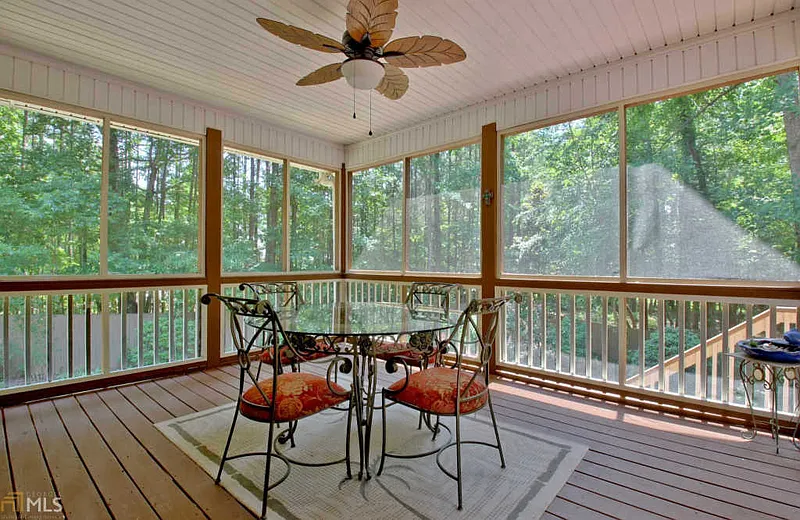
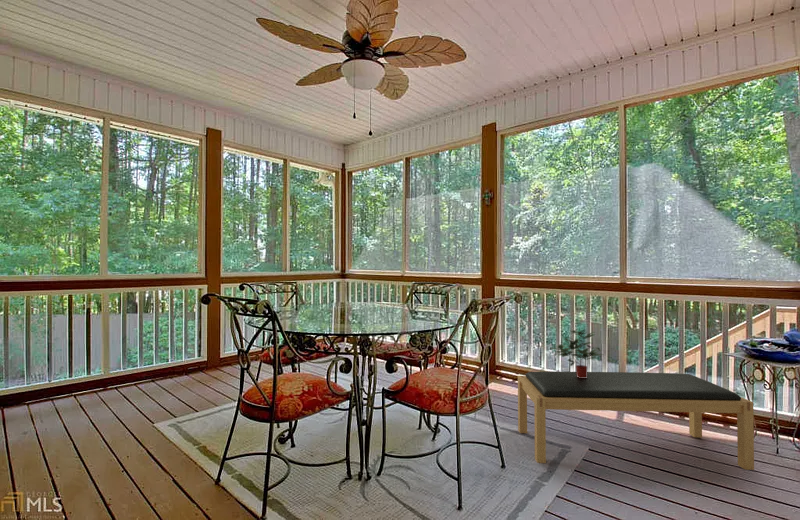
+ potted plant [548,329,604,378]
+ bench [517,370,755,471]
